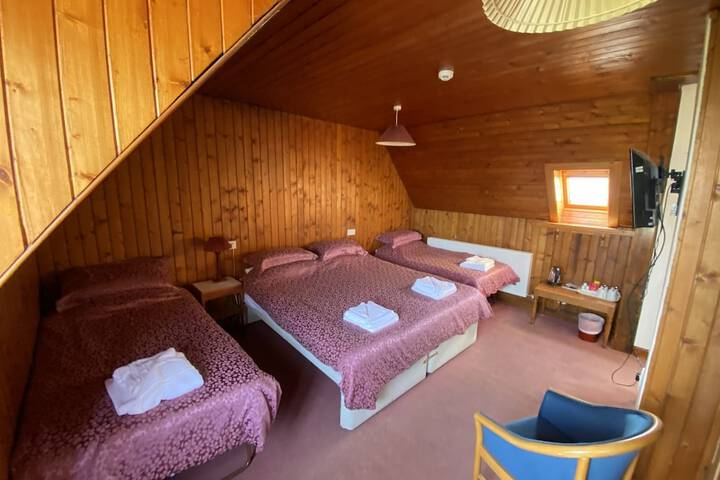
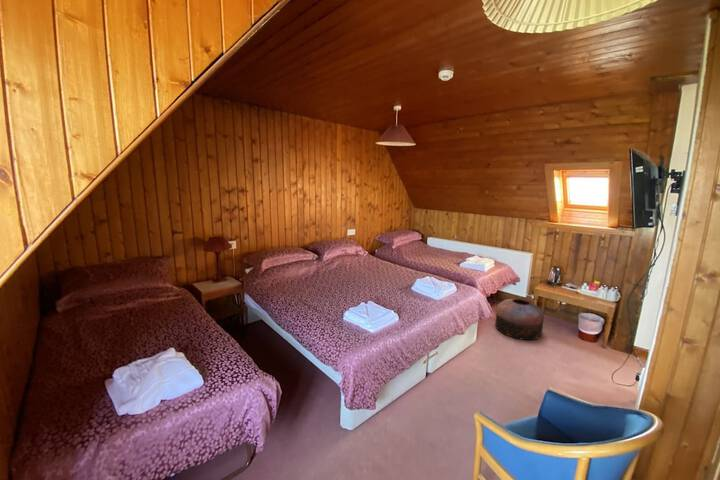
+ pouf [494,298,545,341]
